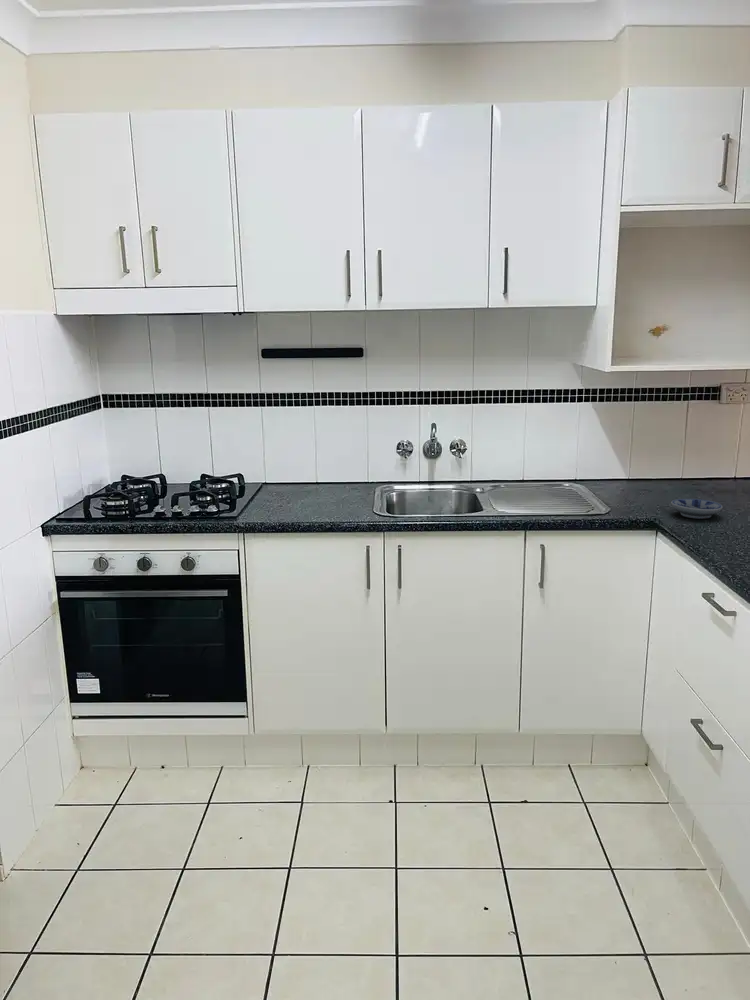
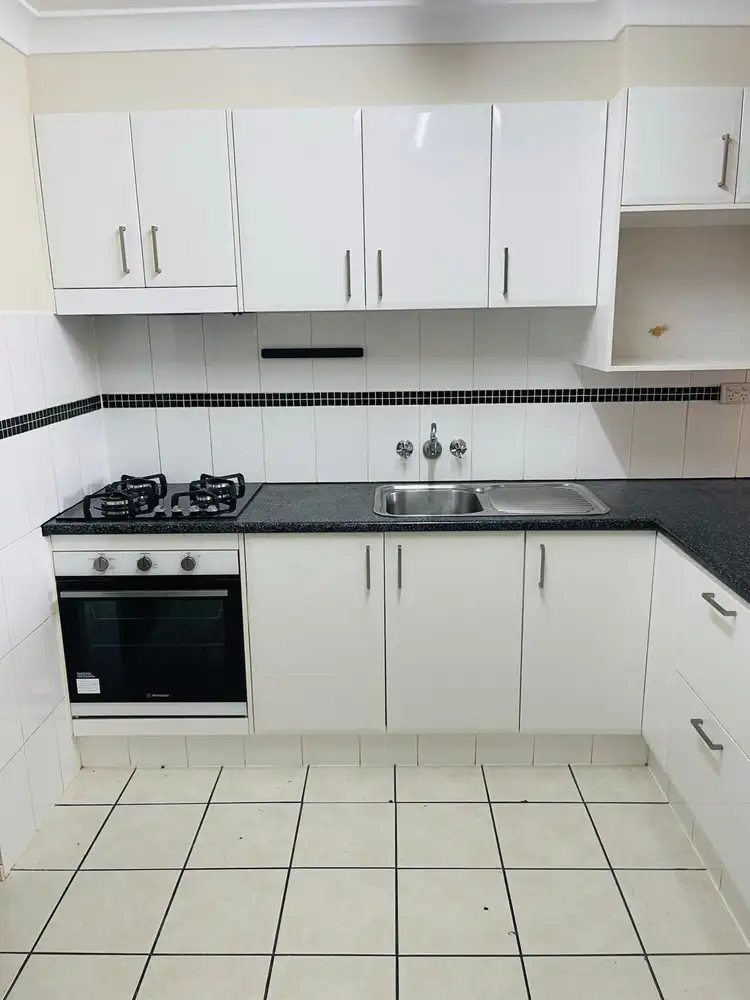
- bowl [670,498,723,520]
